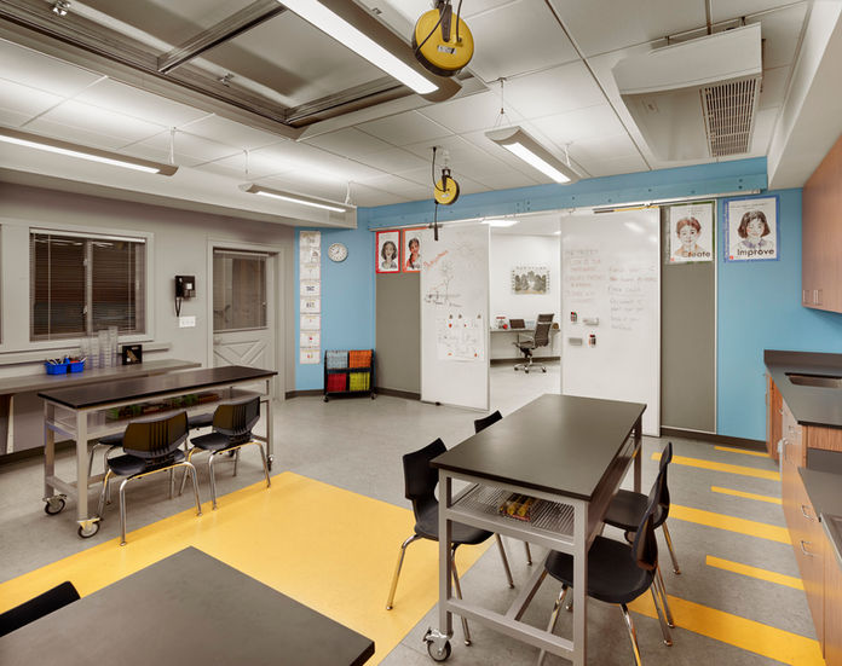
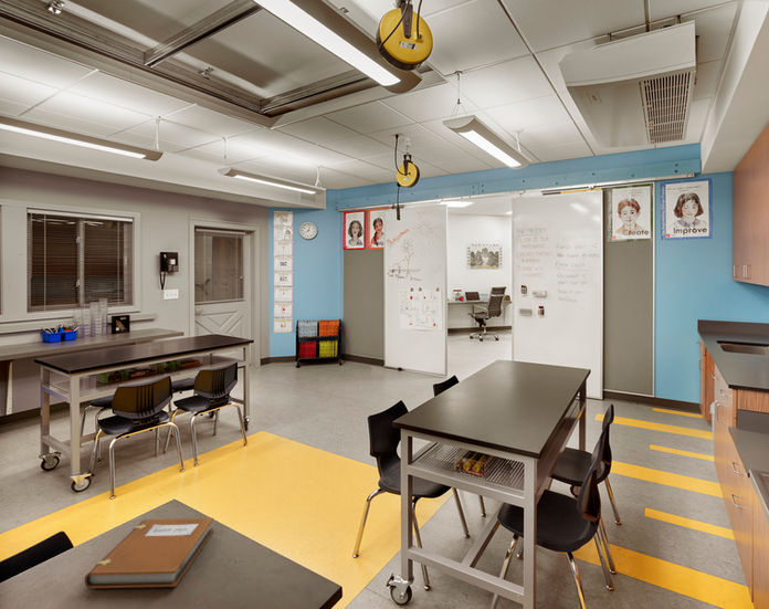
+ notebook [84,517,214,589]
